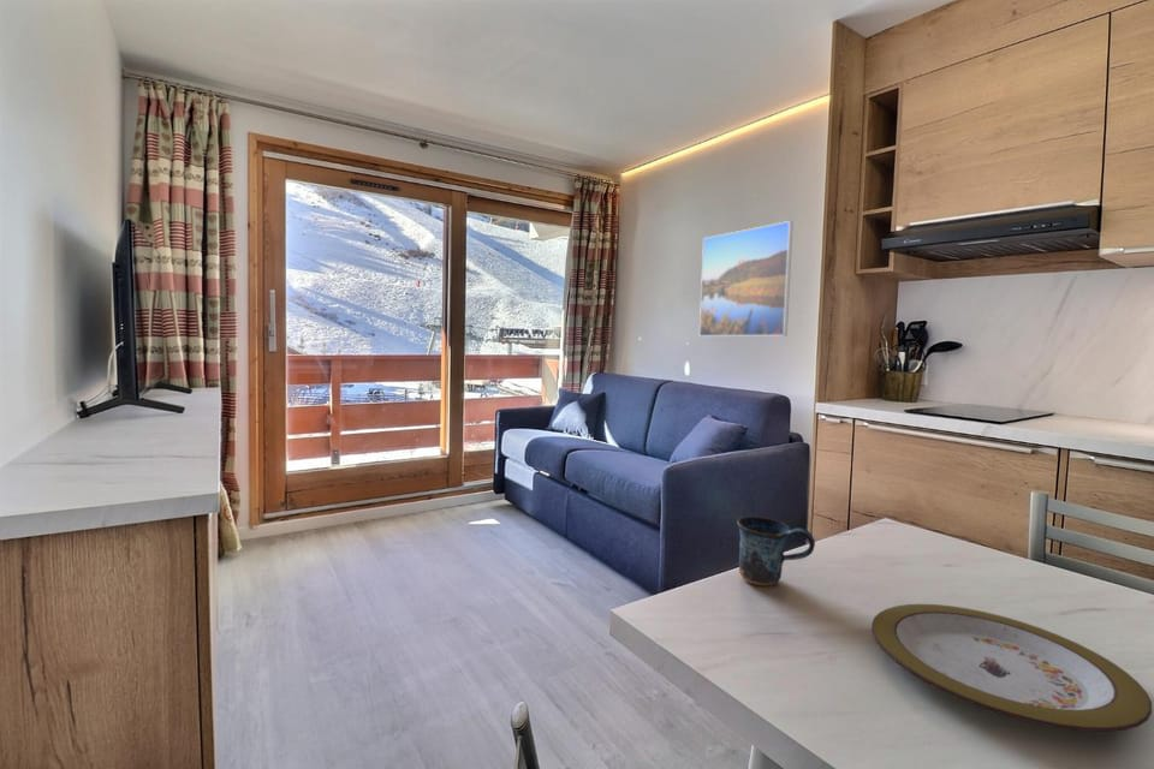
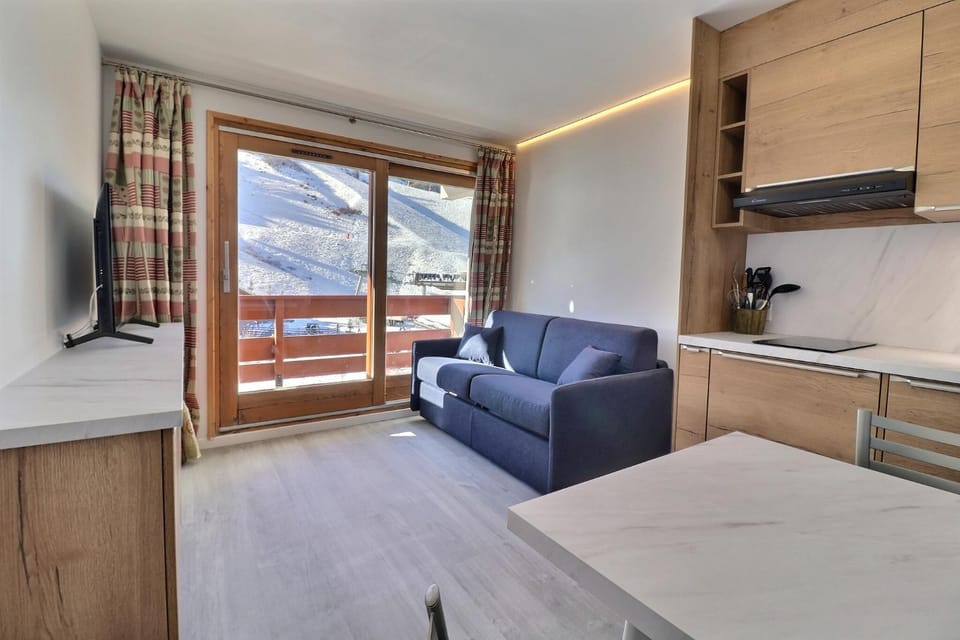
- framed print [698,220,795,338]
- plate [870,603,1153,733]
- mug [736,515,816,586]
